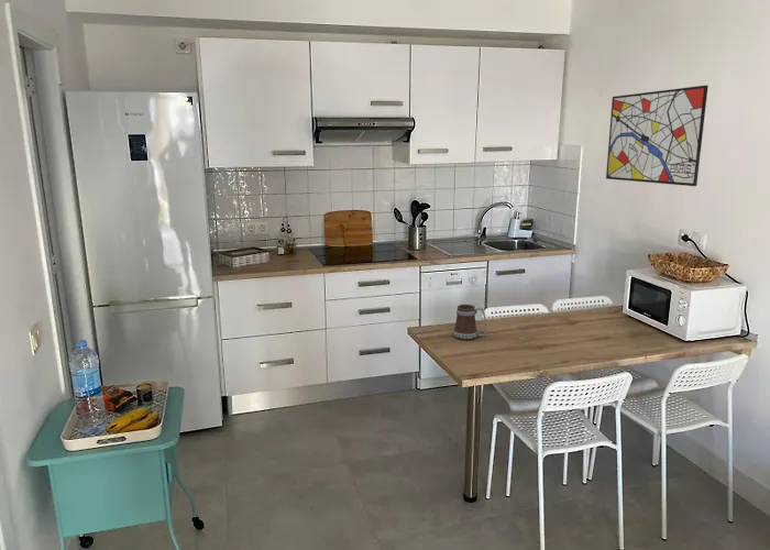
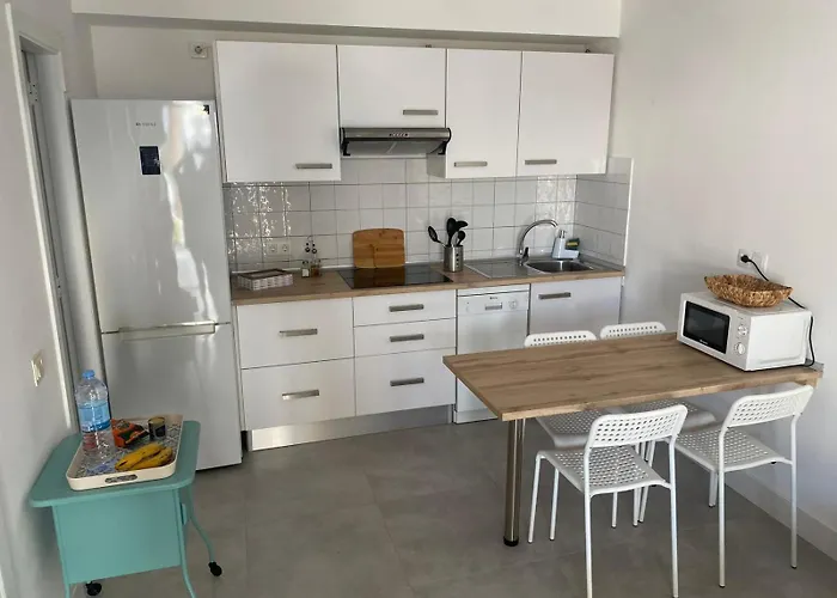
- wall art [605,85,710,187]
- mug [452,304,487,341]
